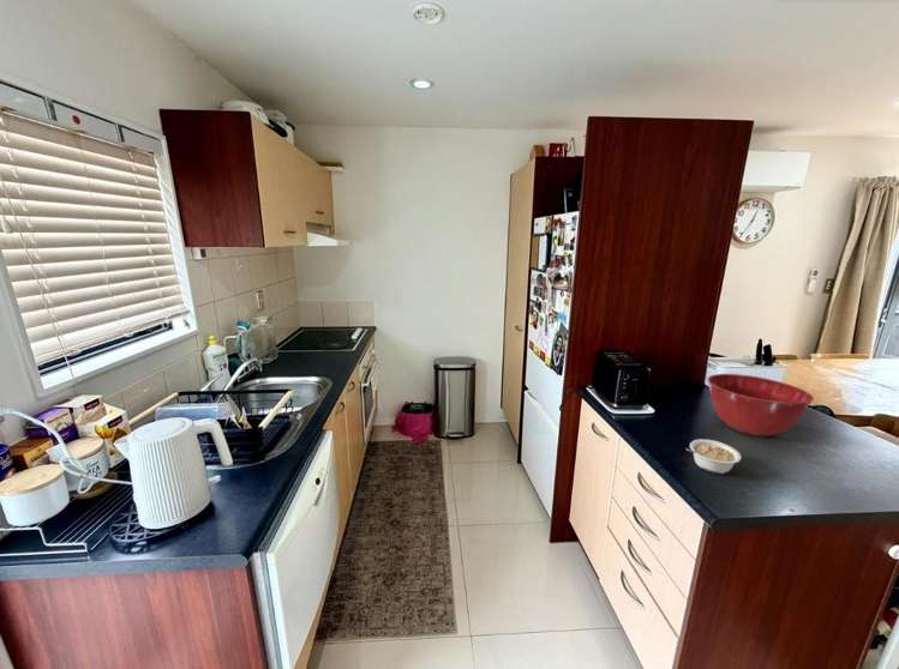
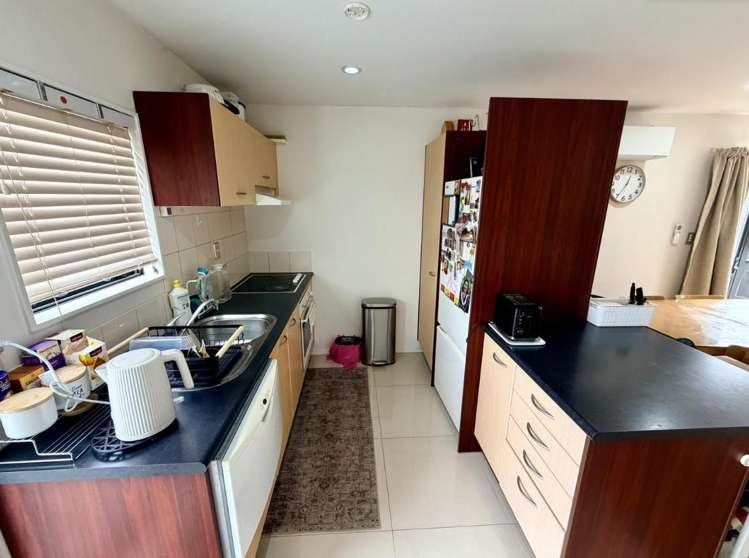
- mixing bowl [707,373,815,438]
- legume [685,438,742,475]
